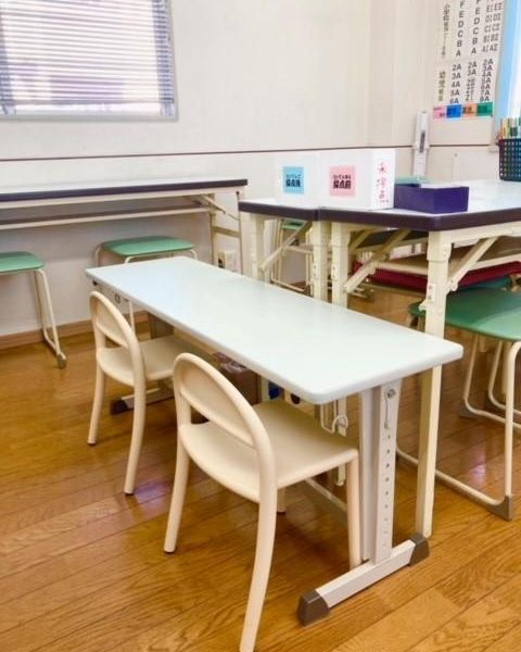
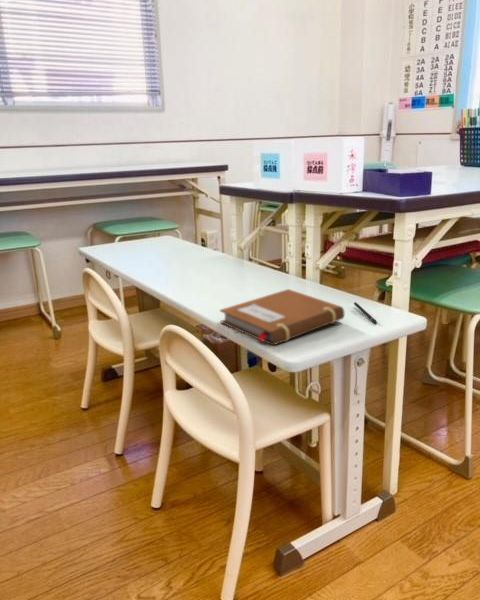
+ pen [353,301,378,325]
+ notebook [219,288,346,347]
